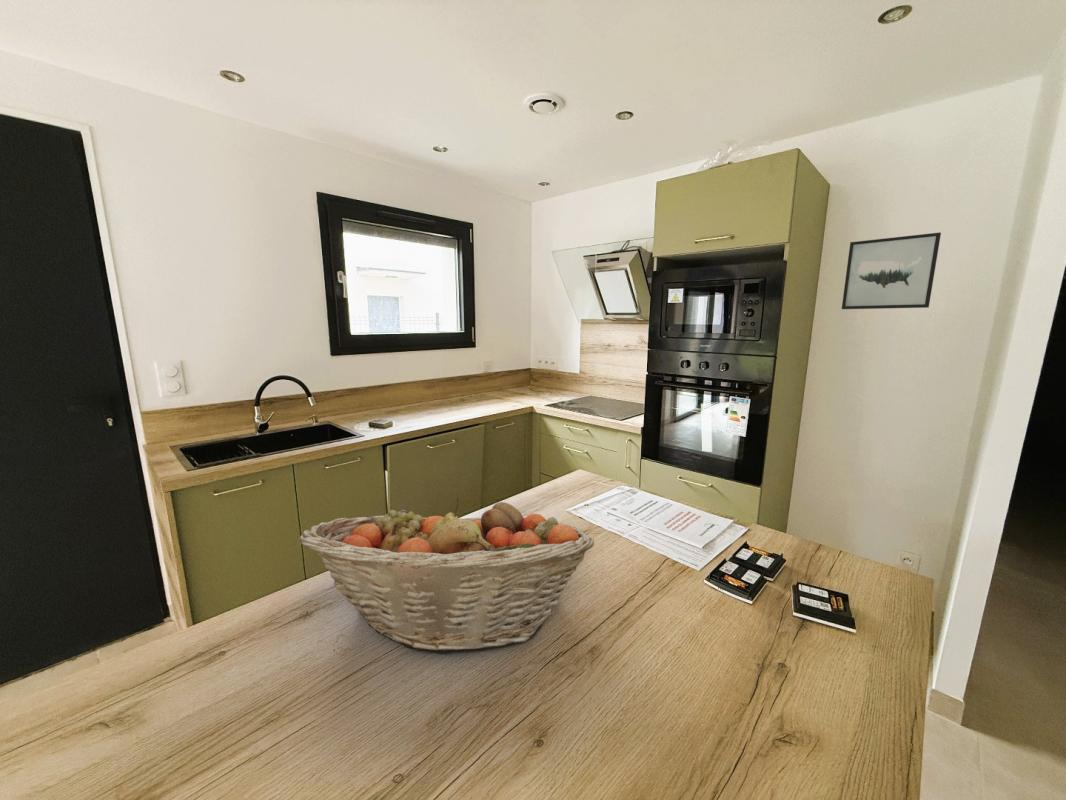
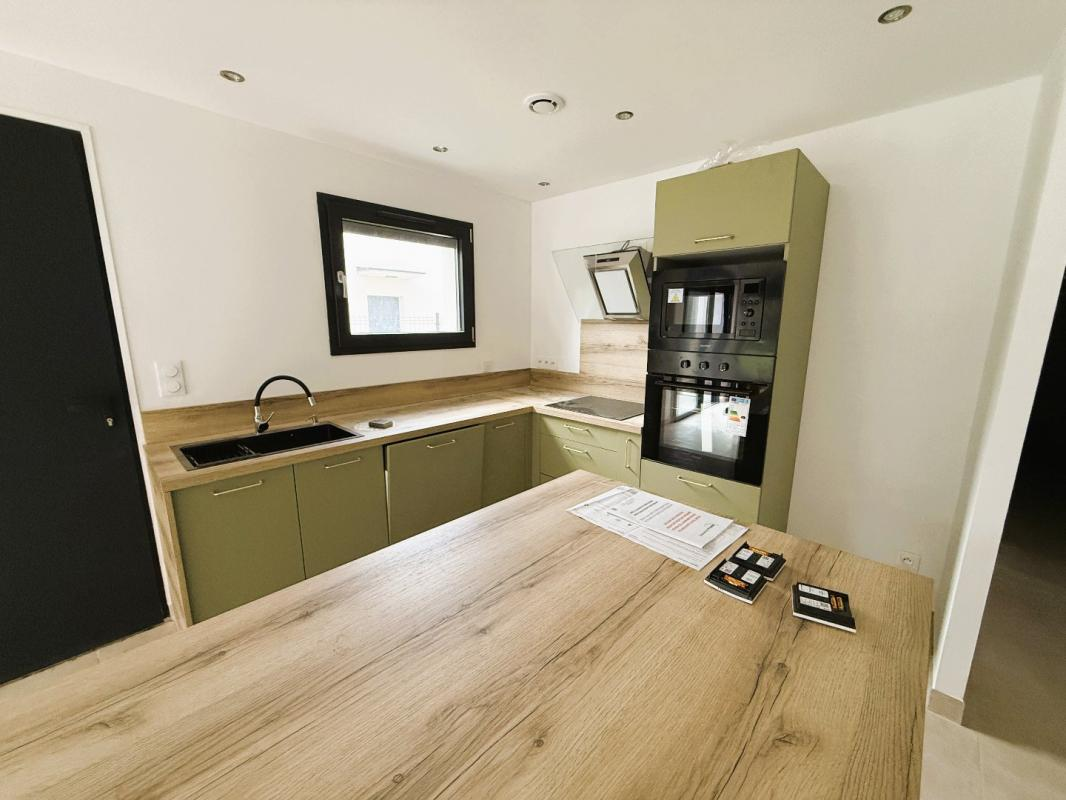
- fruit basket [299,497,595,655]
- wall art [841,231,942,310]
